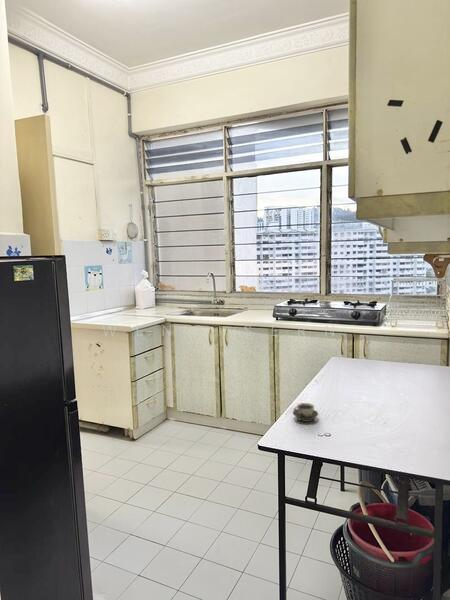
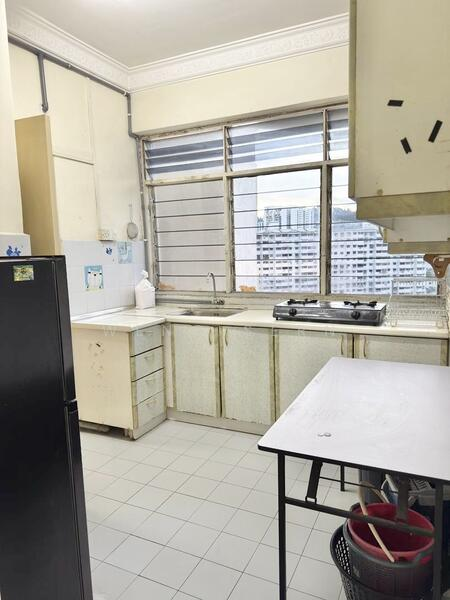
- cup [292,402,319,423]
